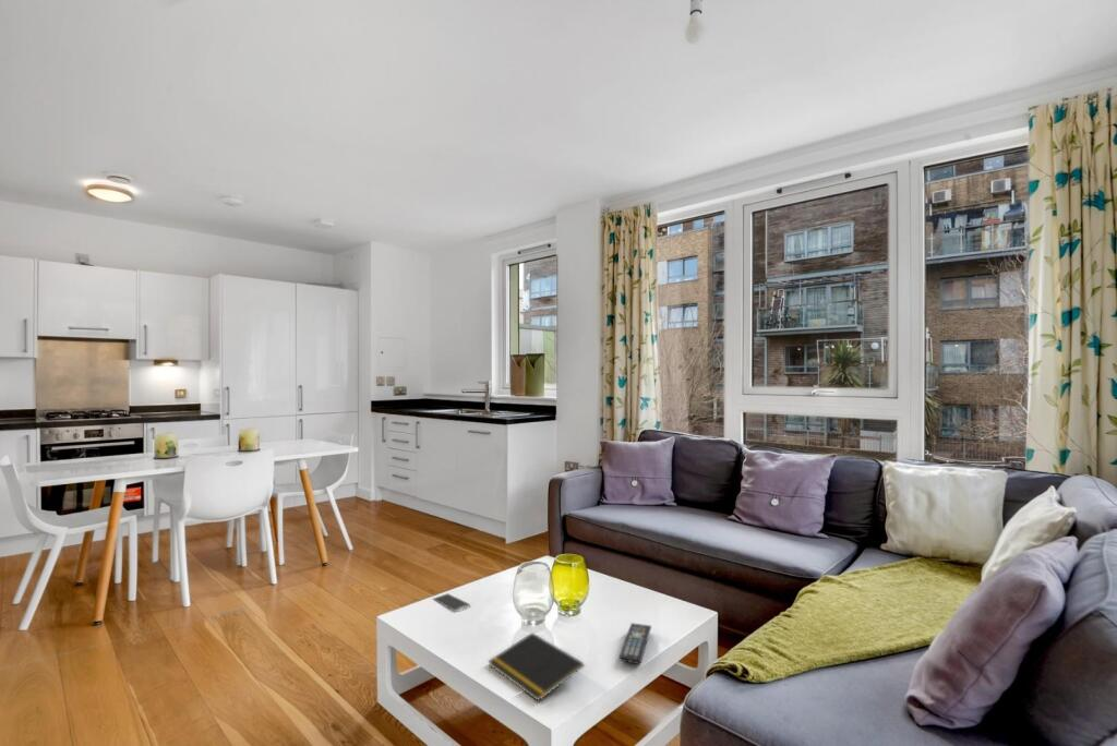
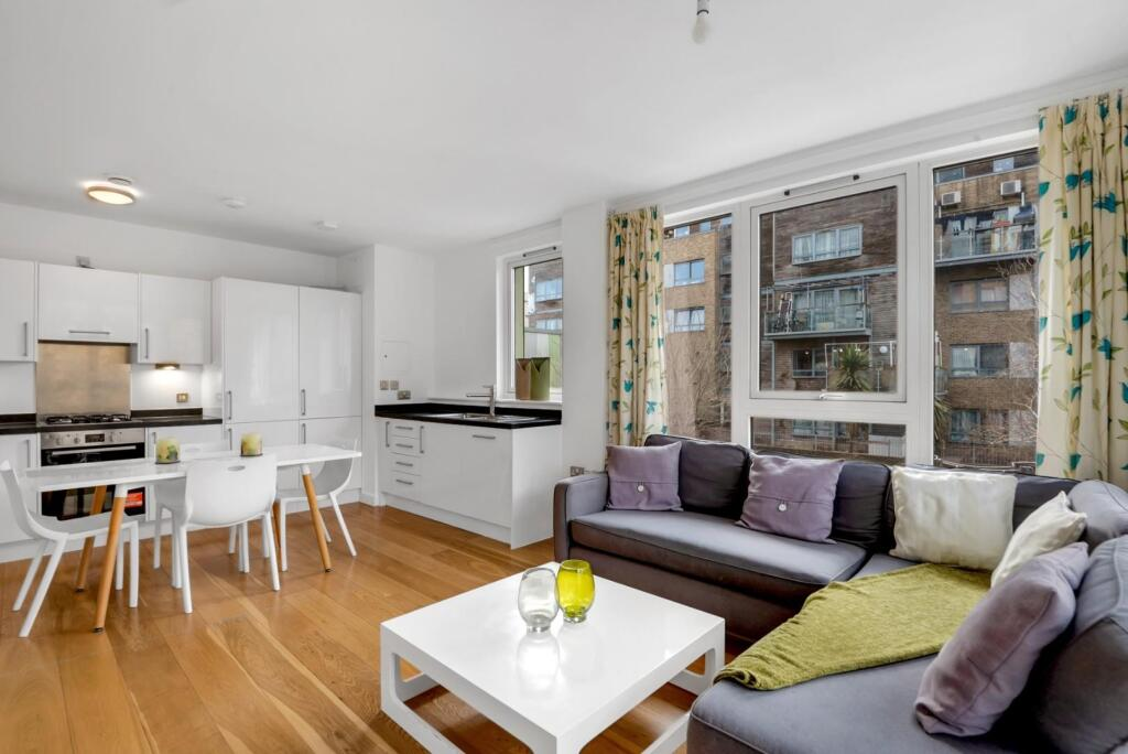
- remote control [618,622,652,665]
- smartphone [432,592,471,613]
- notepad [487,631,585,702]
